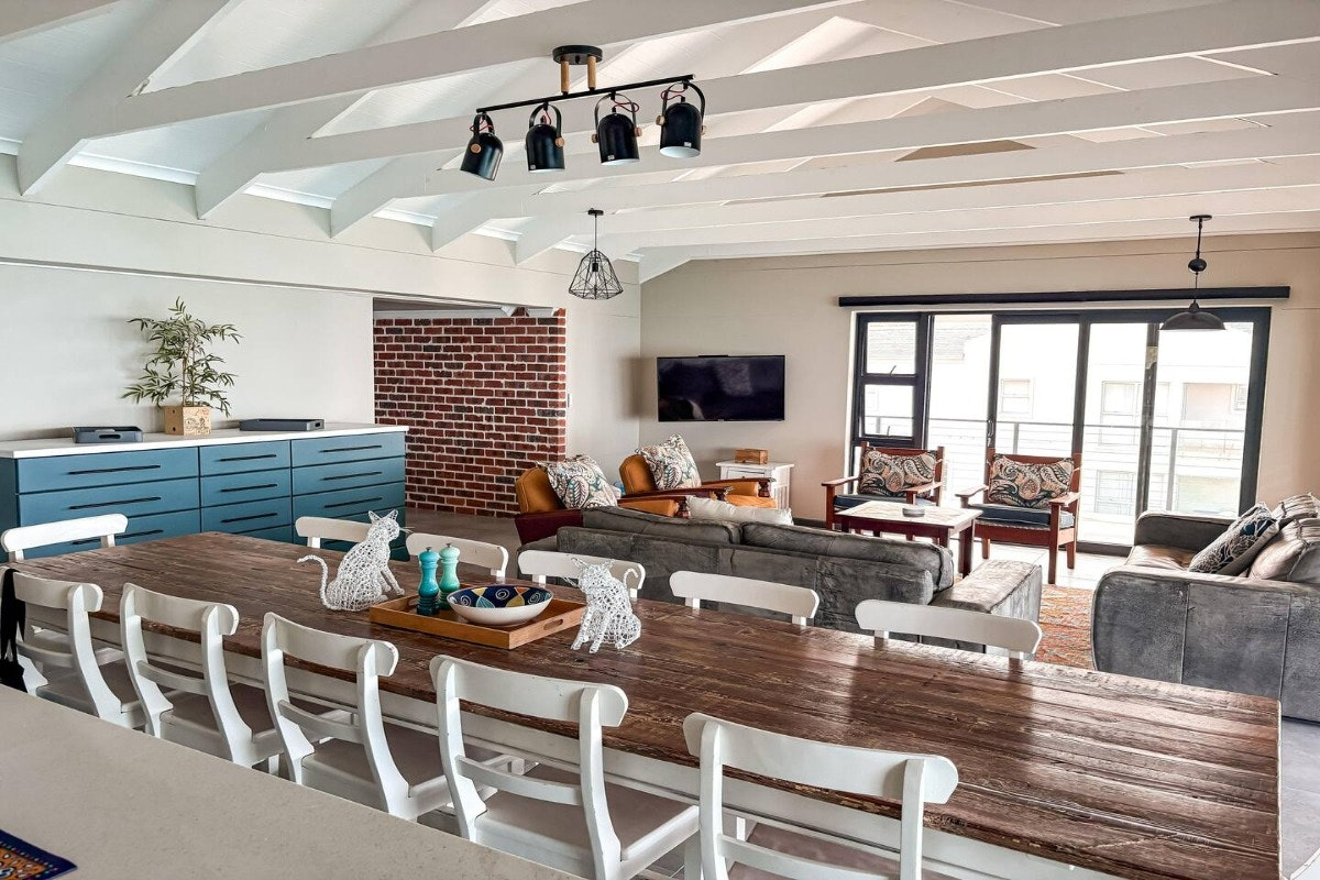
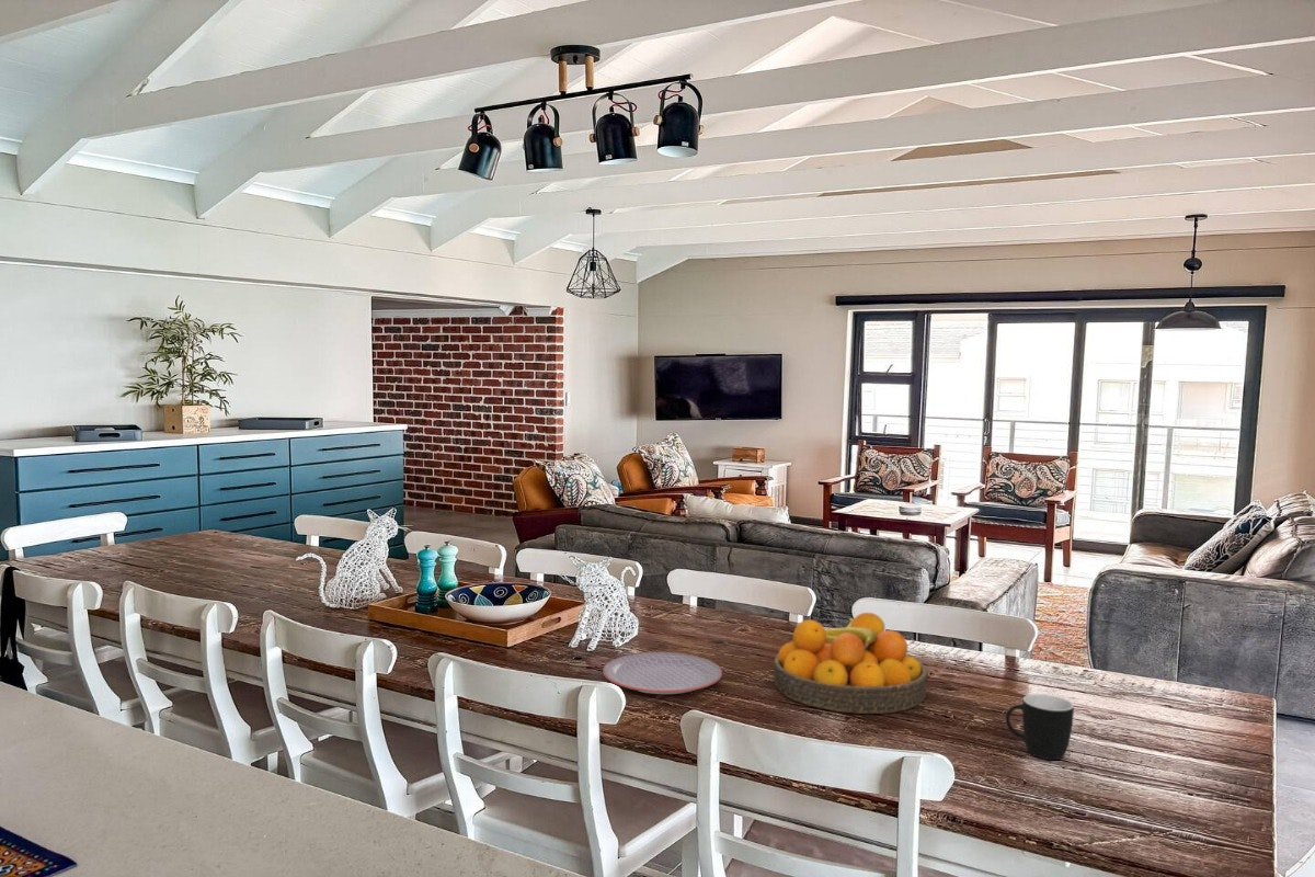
+ mug [1005,693,1075,761]
+ fruit bowl [773,612,929,715]
+ plate [602,651,723,695]
